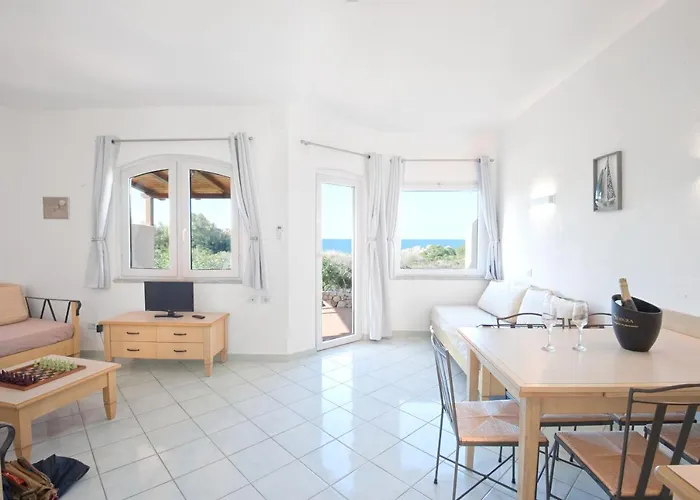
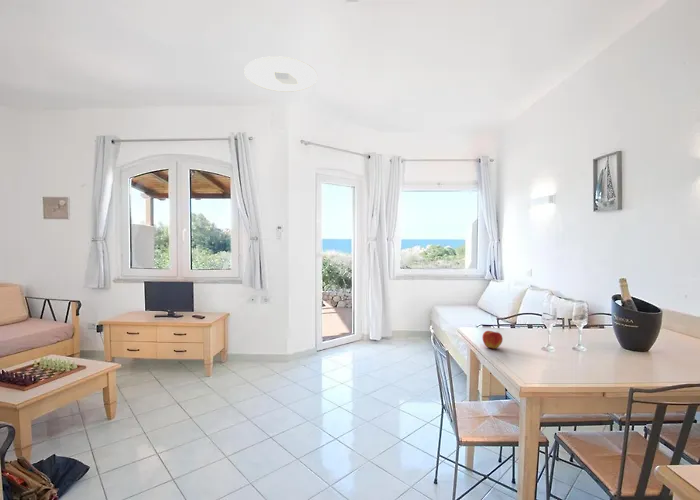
+ apple [481,330,504,350]
+ ceiling light [243,55,318,93]
